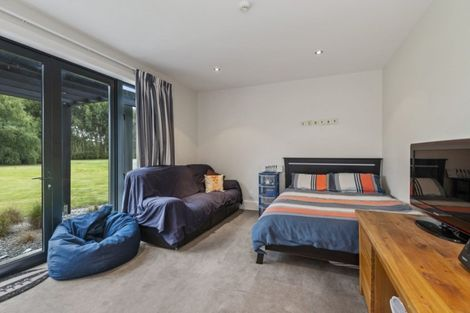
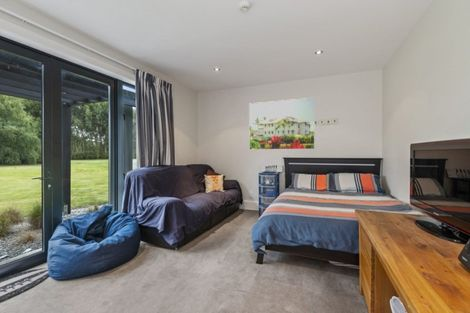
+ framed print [248,97,316,151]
